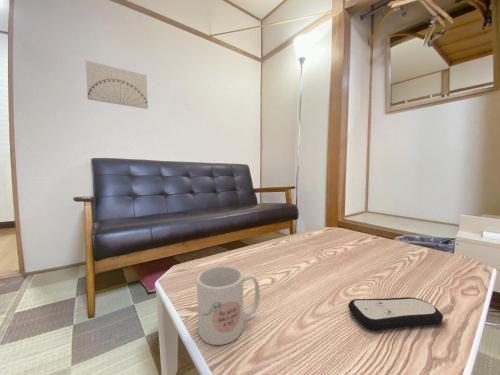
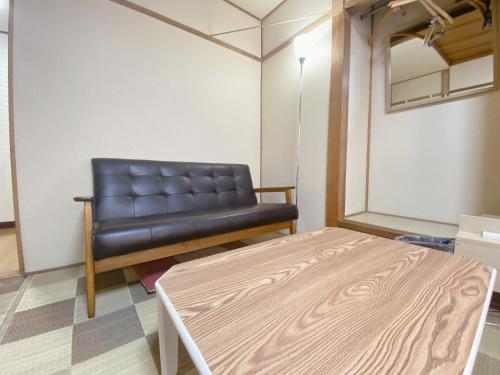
- wall art [84,59,149,110]
- remote control [347,296,444,332]
- mug [196,265,261,346]
